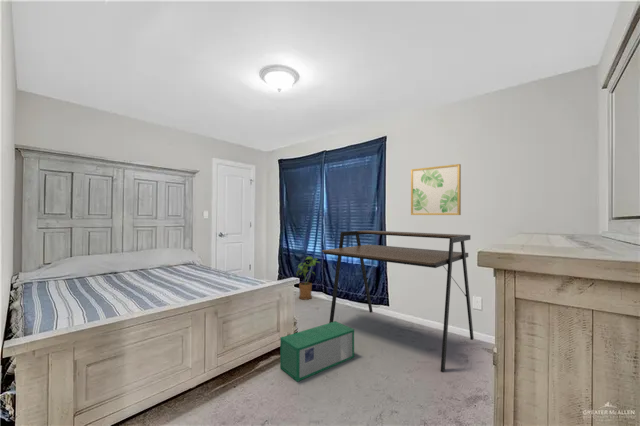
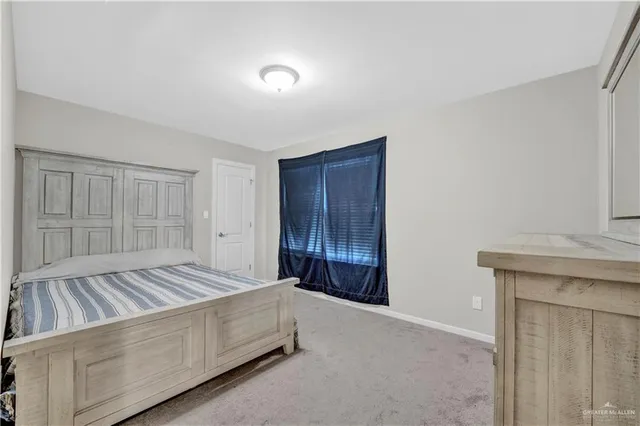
- desk [321,229,475,373]
- storage bin [279,320,355,383]
- house plant [296,256,321,301]
- wall art [410,163,462,216]
